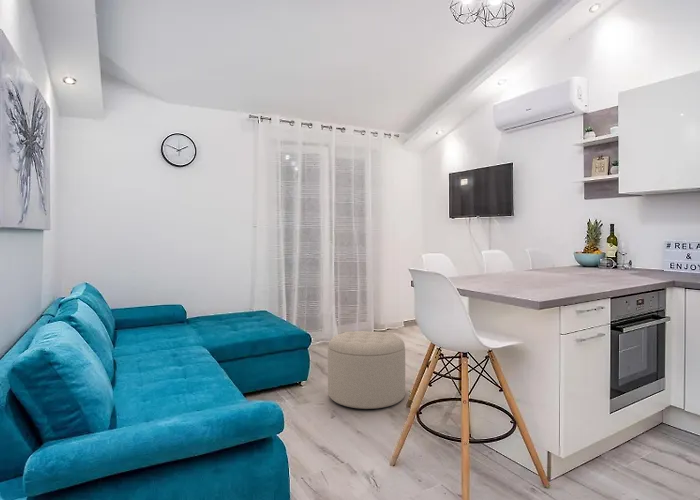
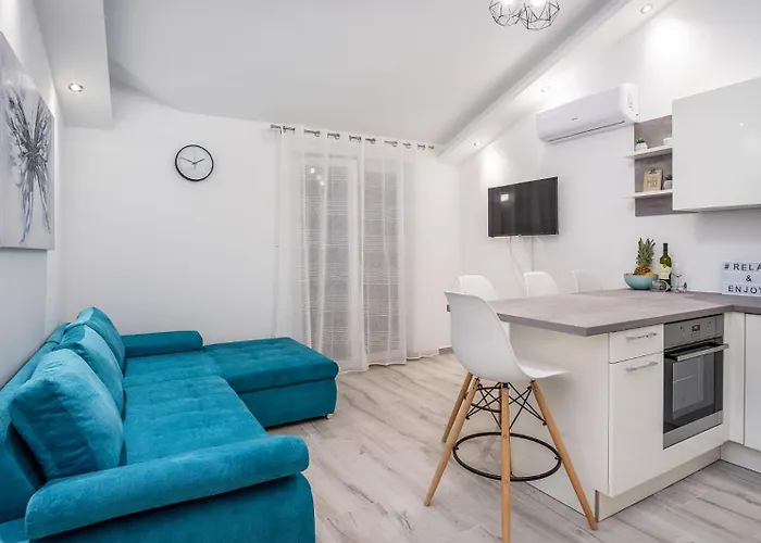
- ottoman [327,330,406,410]
